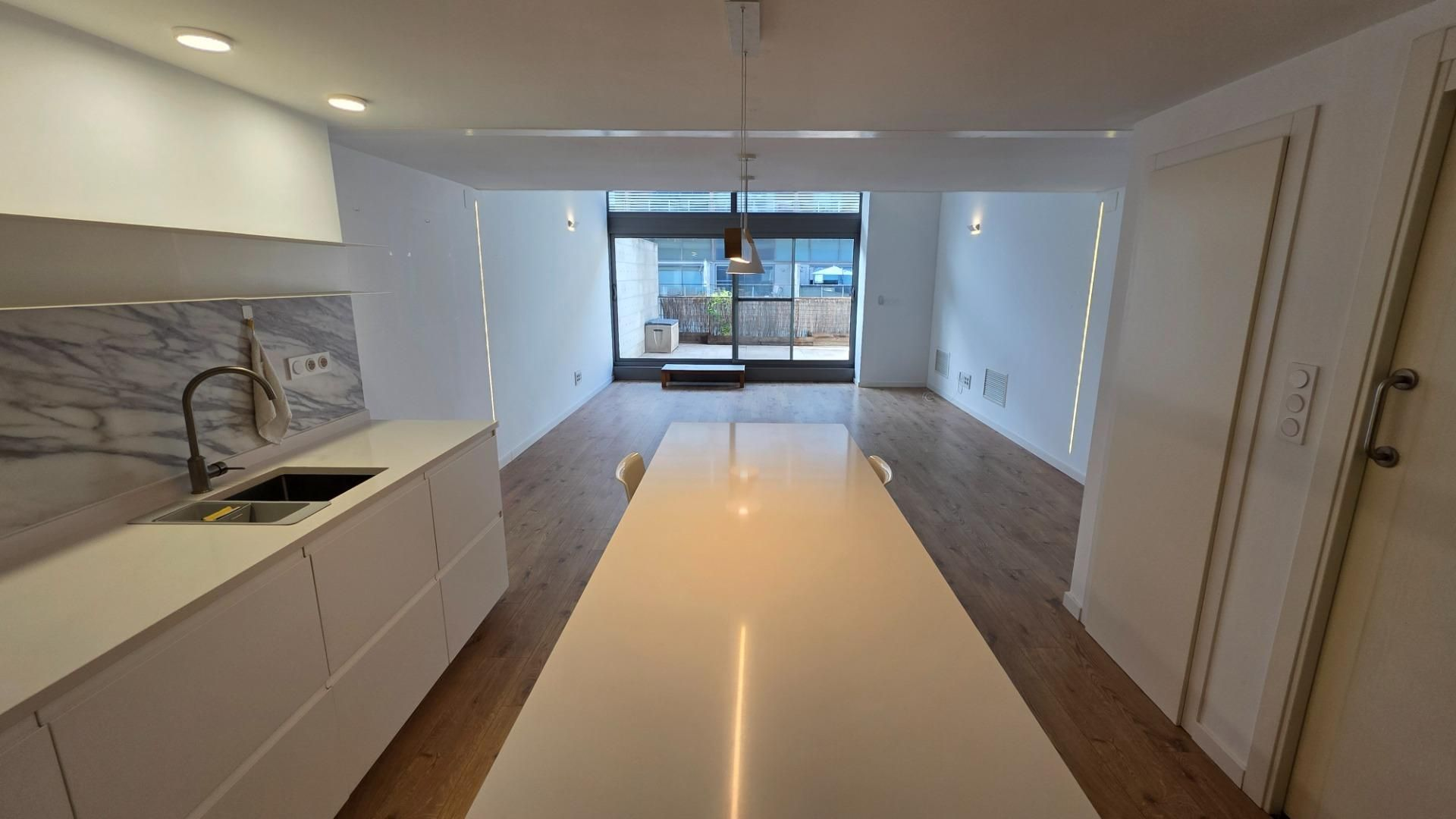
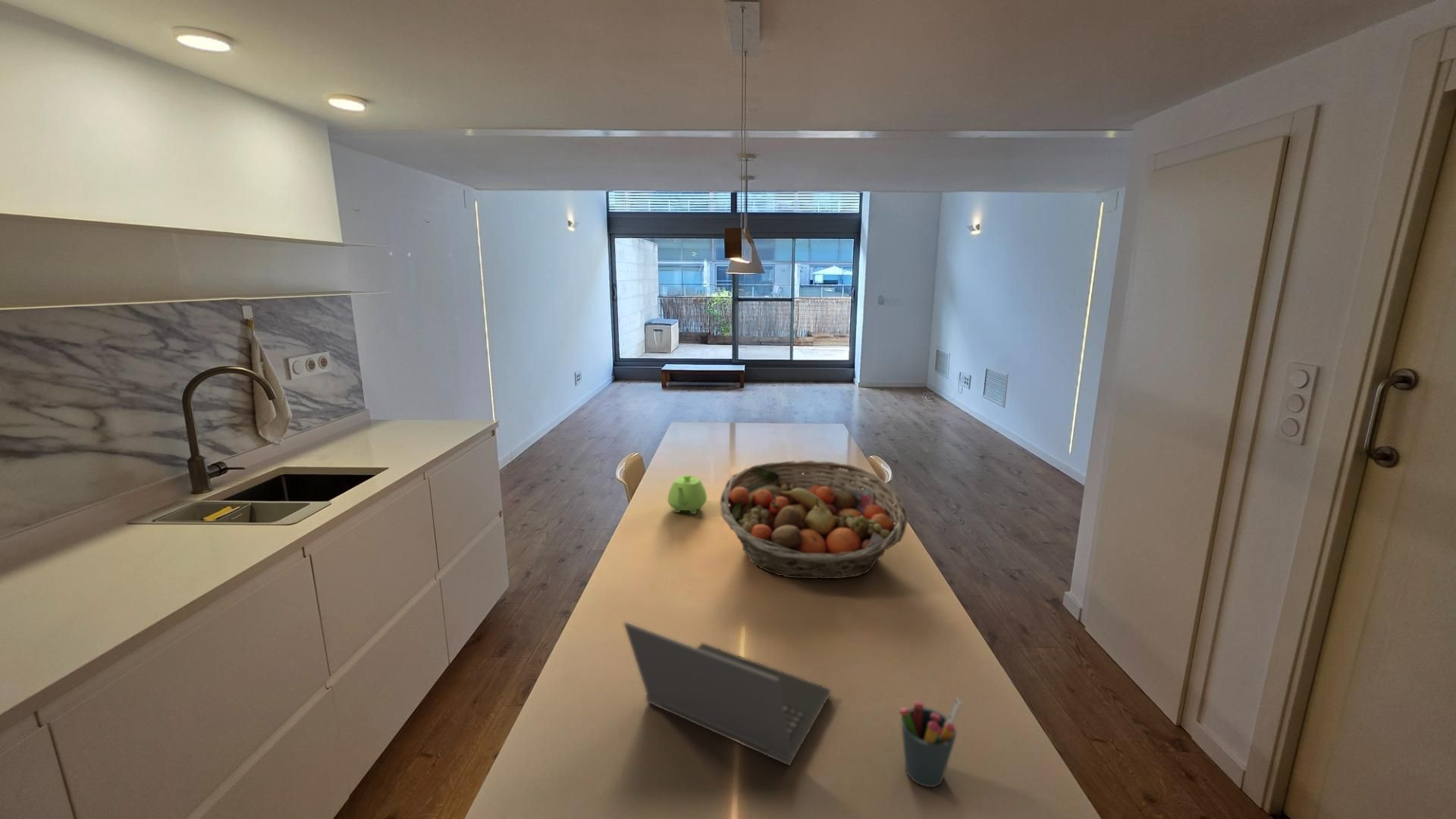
+ laptop computer [623,621,831,767]
+ teapot [667,474,708,515]
+ pen holder [899,697,962,788]
+ fruit basket [720,460,908,579]
